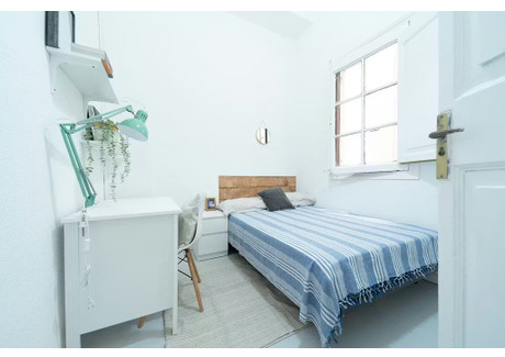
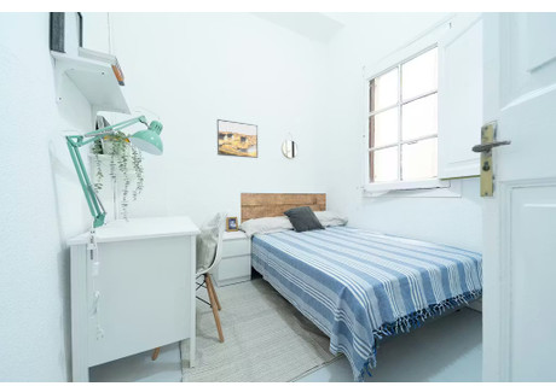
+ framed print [216,118,259,159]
